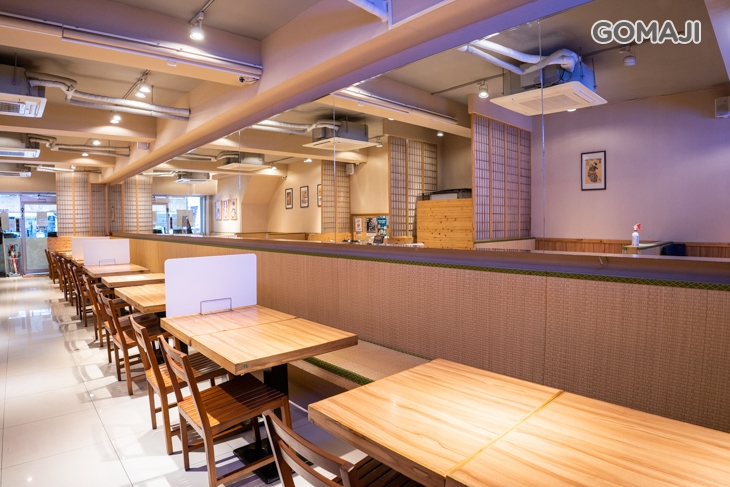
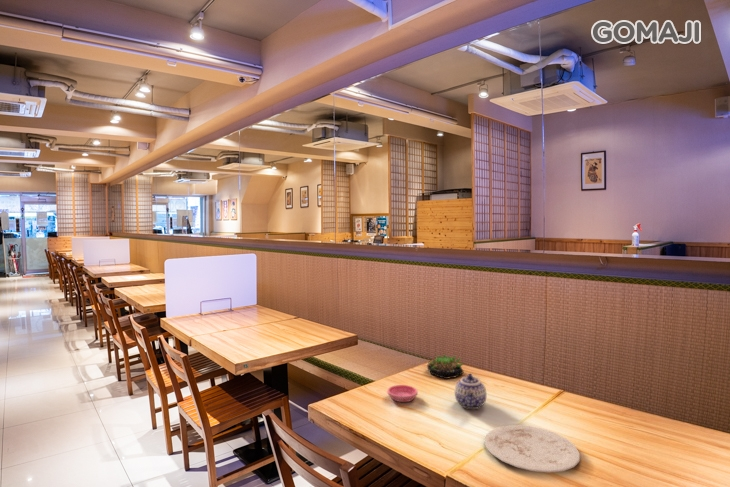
+ saucer [386,384,419,403]
+ succulent plant [426,354,465,380]
+ teapot [454,373,487,410]
+ plate [484,424,581,474]
